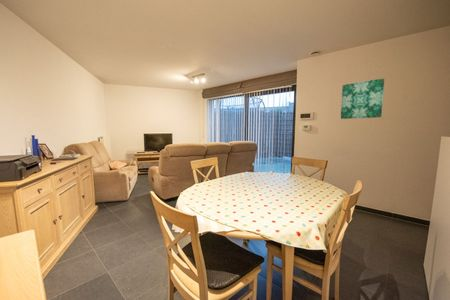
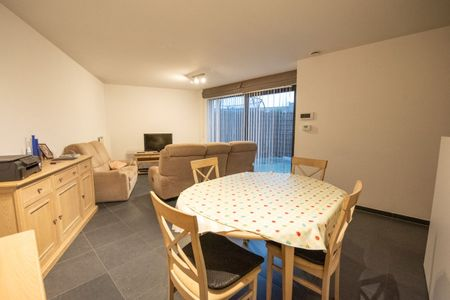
- wall art [340,77,385,120]
